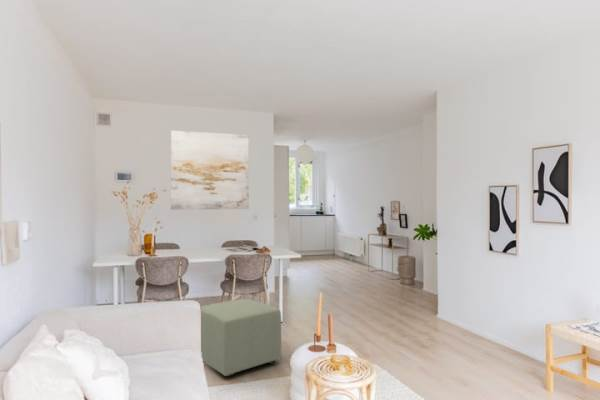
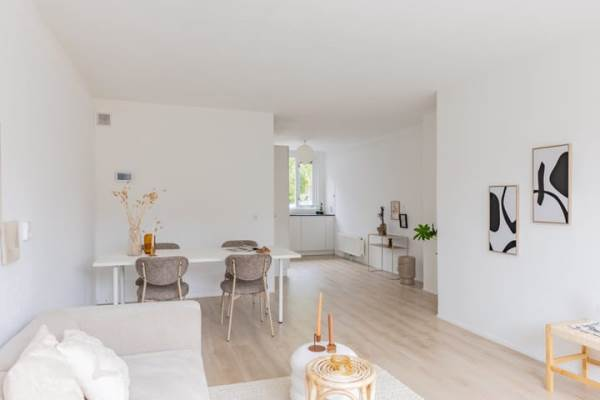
- ottoman [199,297,282,378]
- wall art [170,130,250,211]
